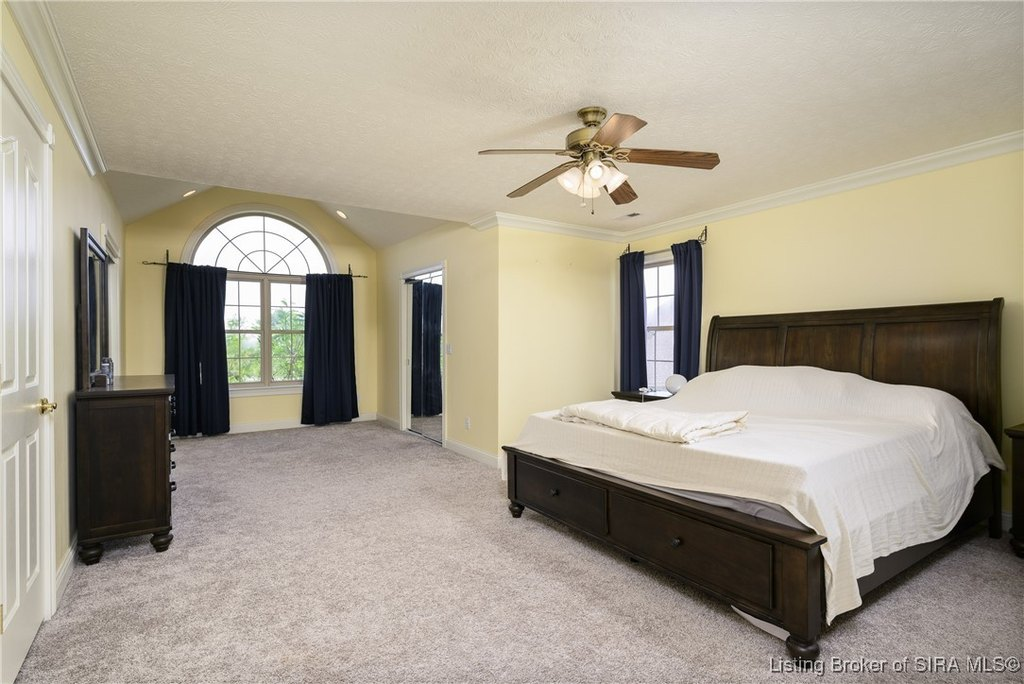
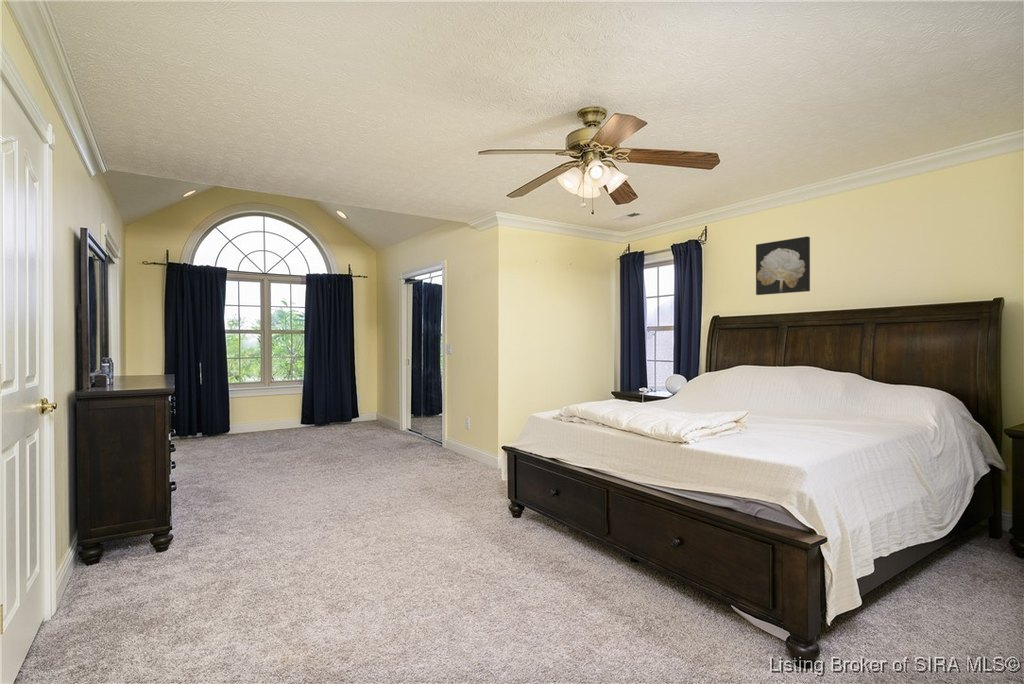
+ wall art [755,235,811,296]
